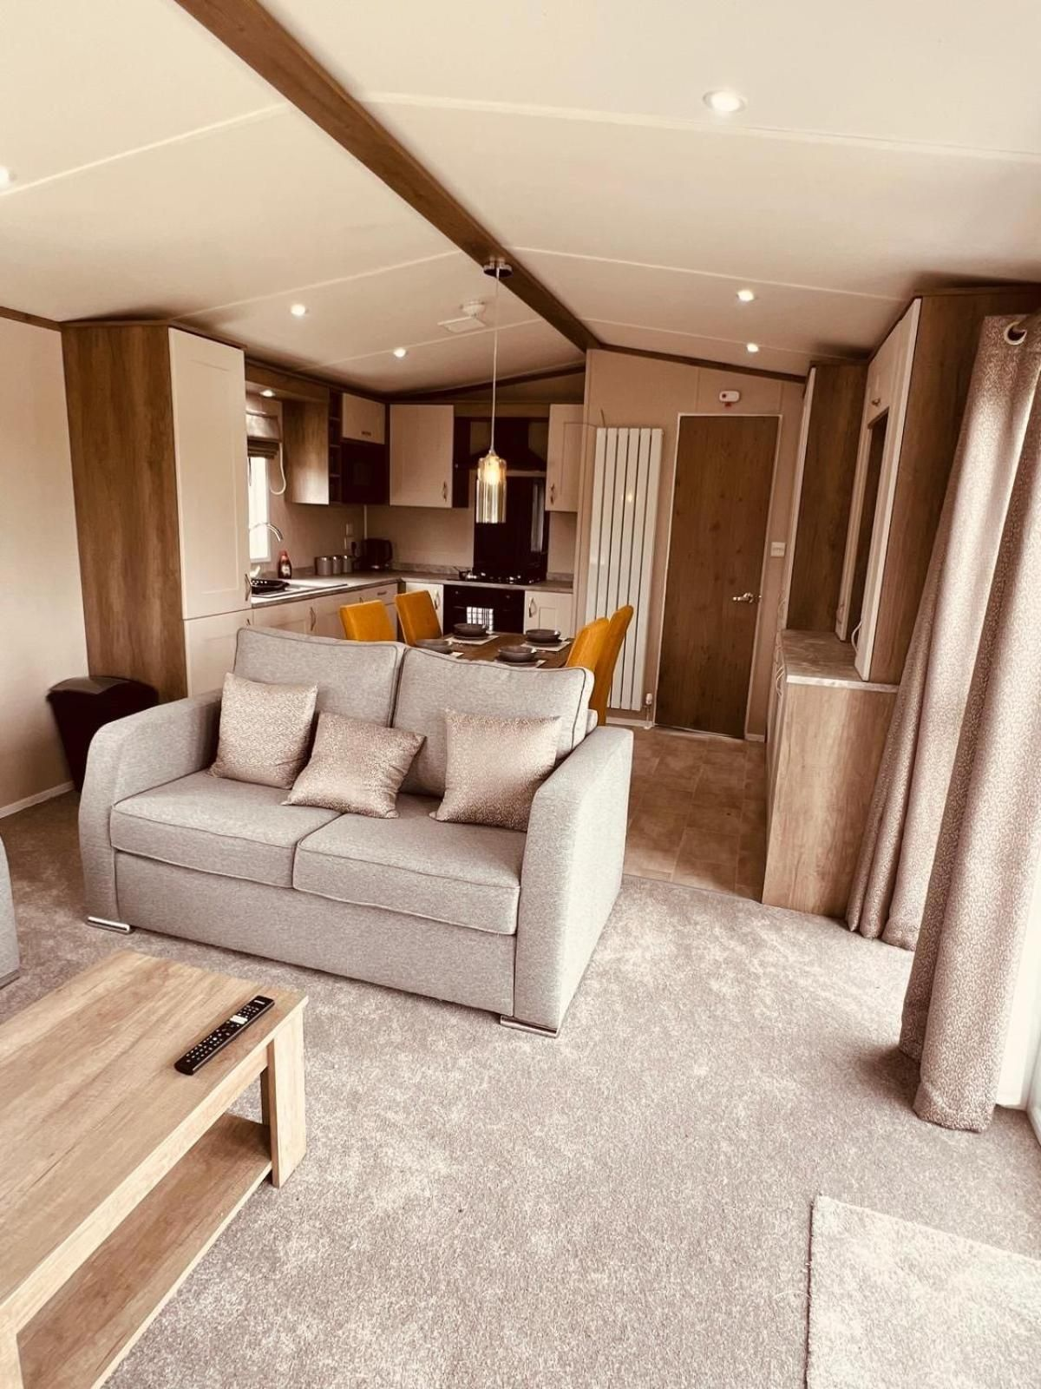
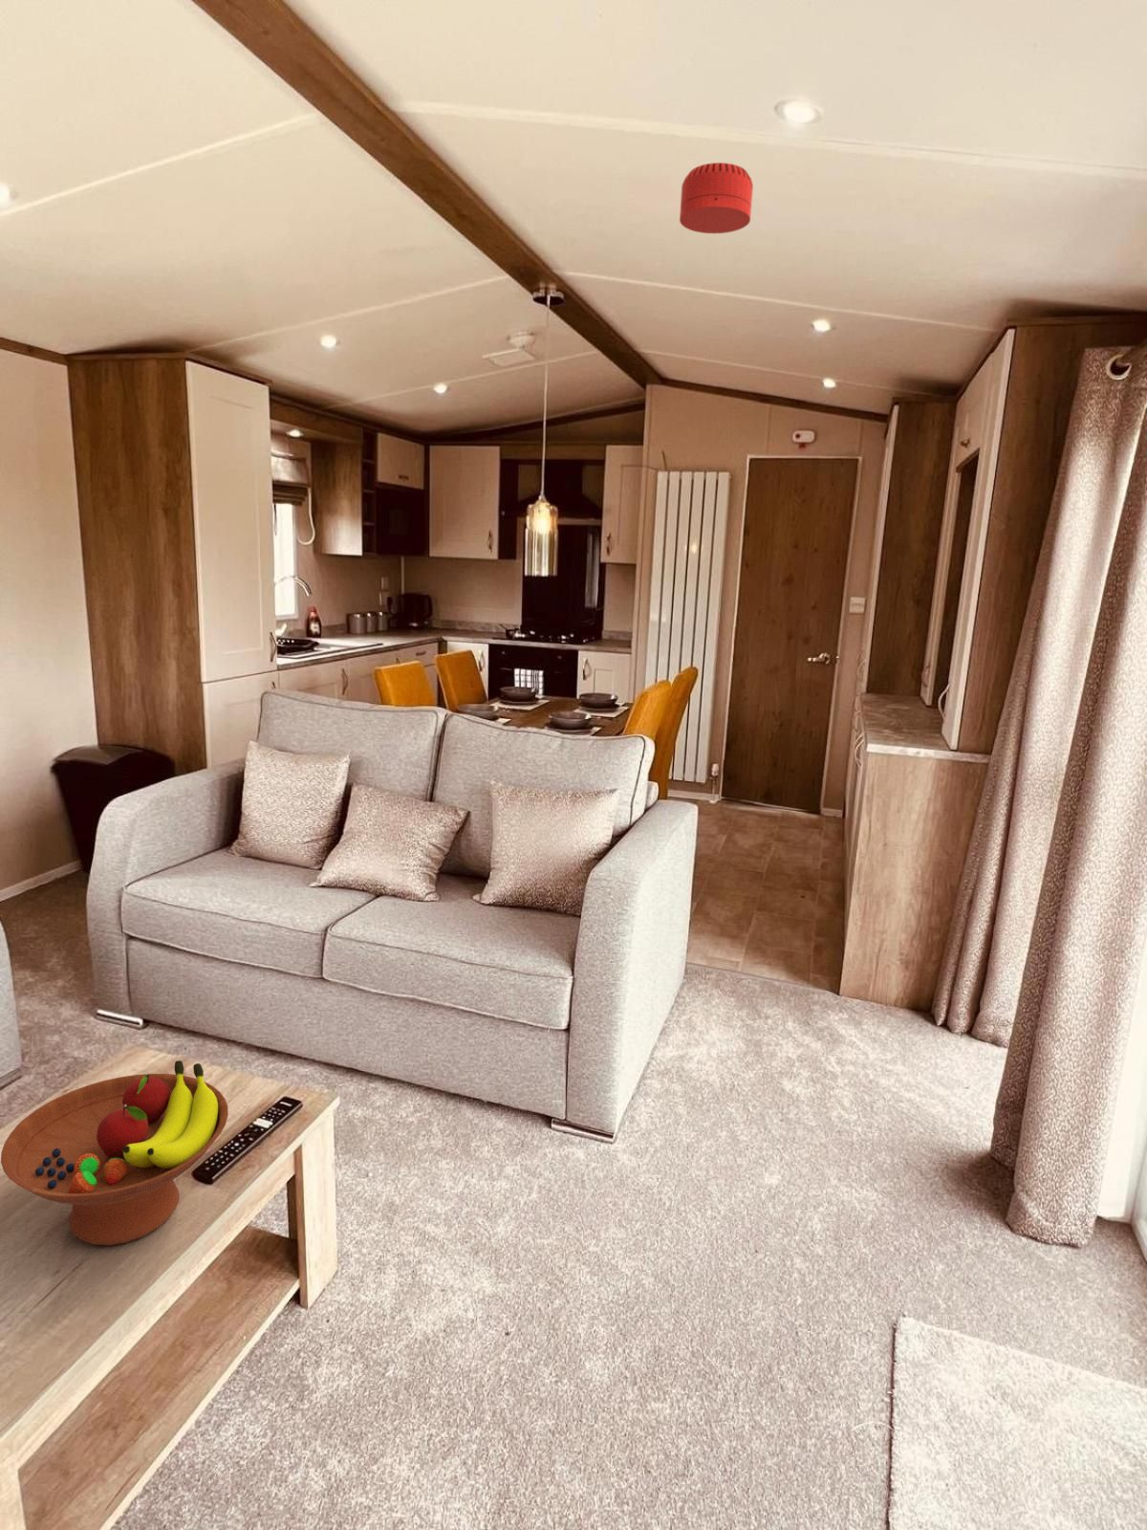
+ smoke detector [678,161,754,234]
+ fruit bowl [0,1059,229,1247]
